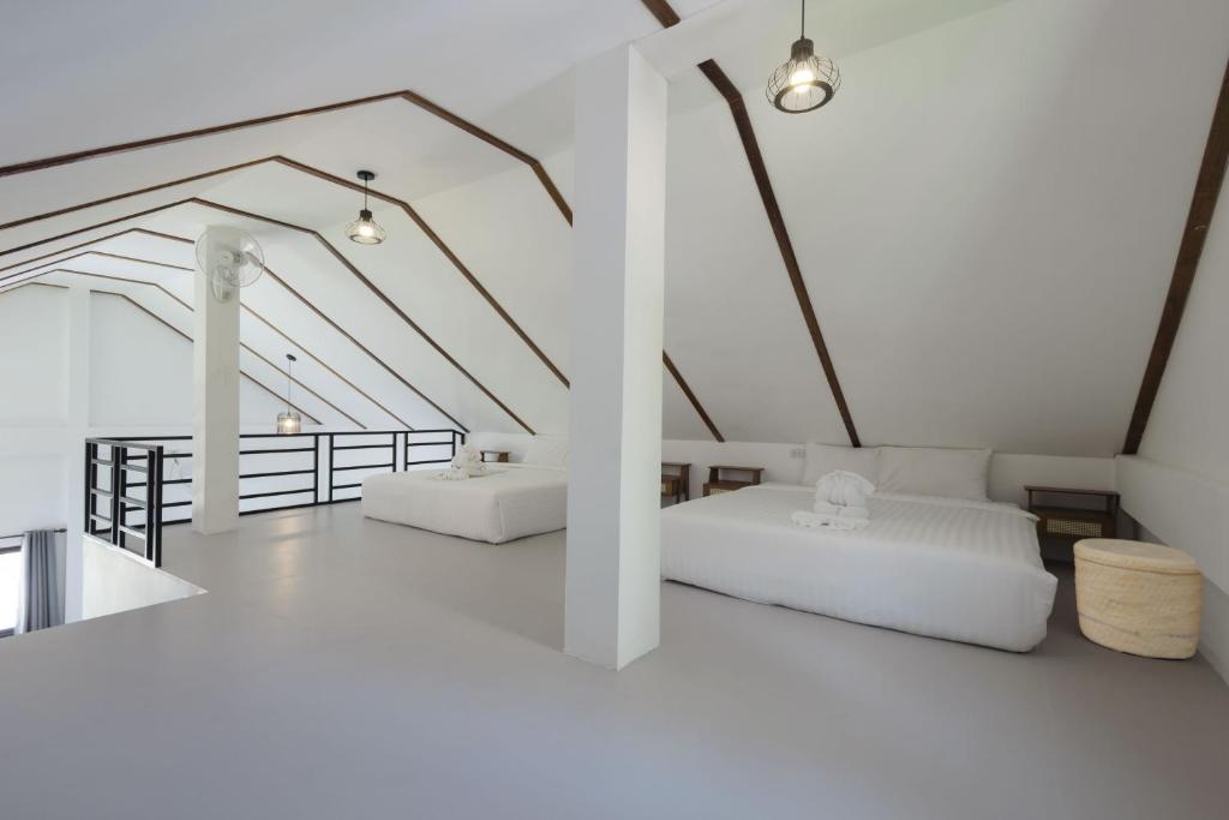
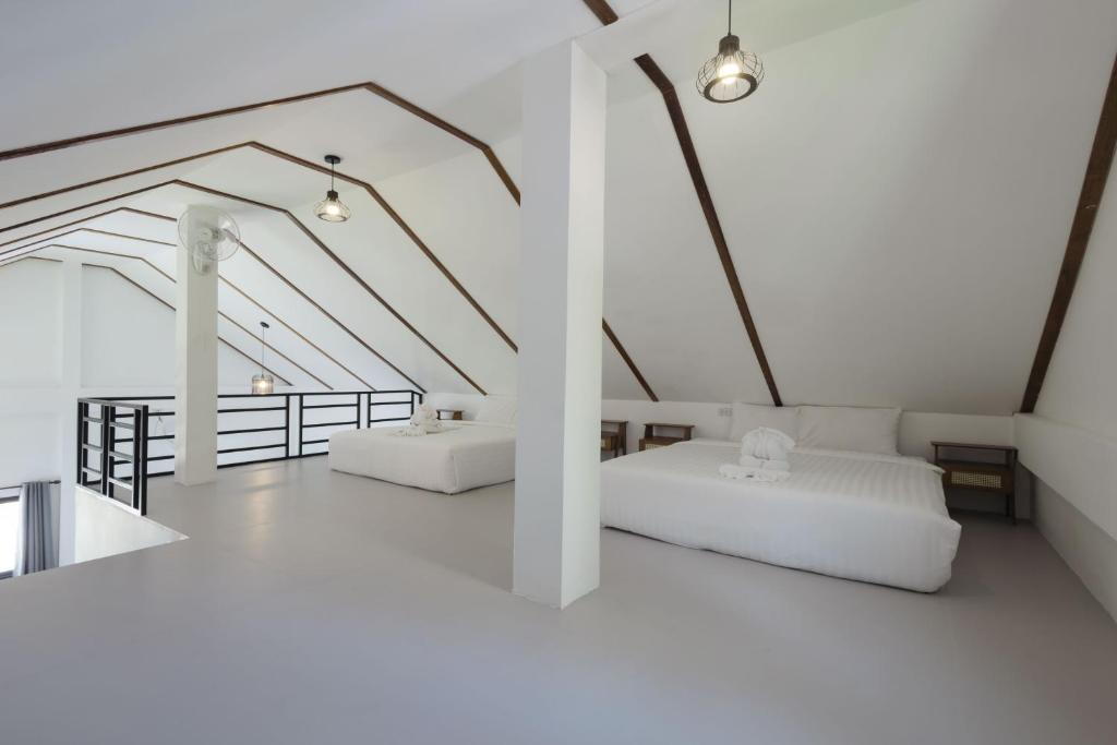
- woven basket [1072,538,1205,660]
